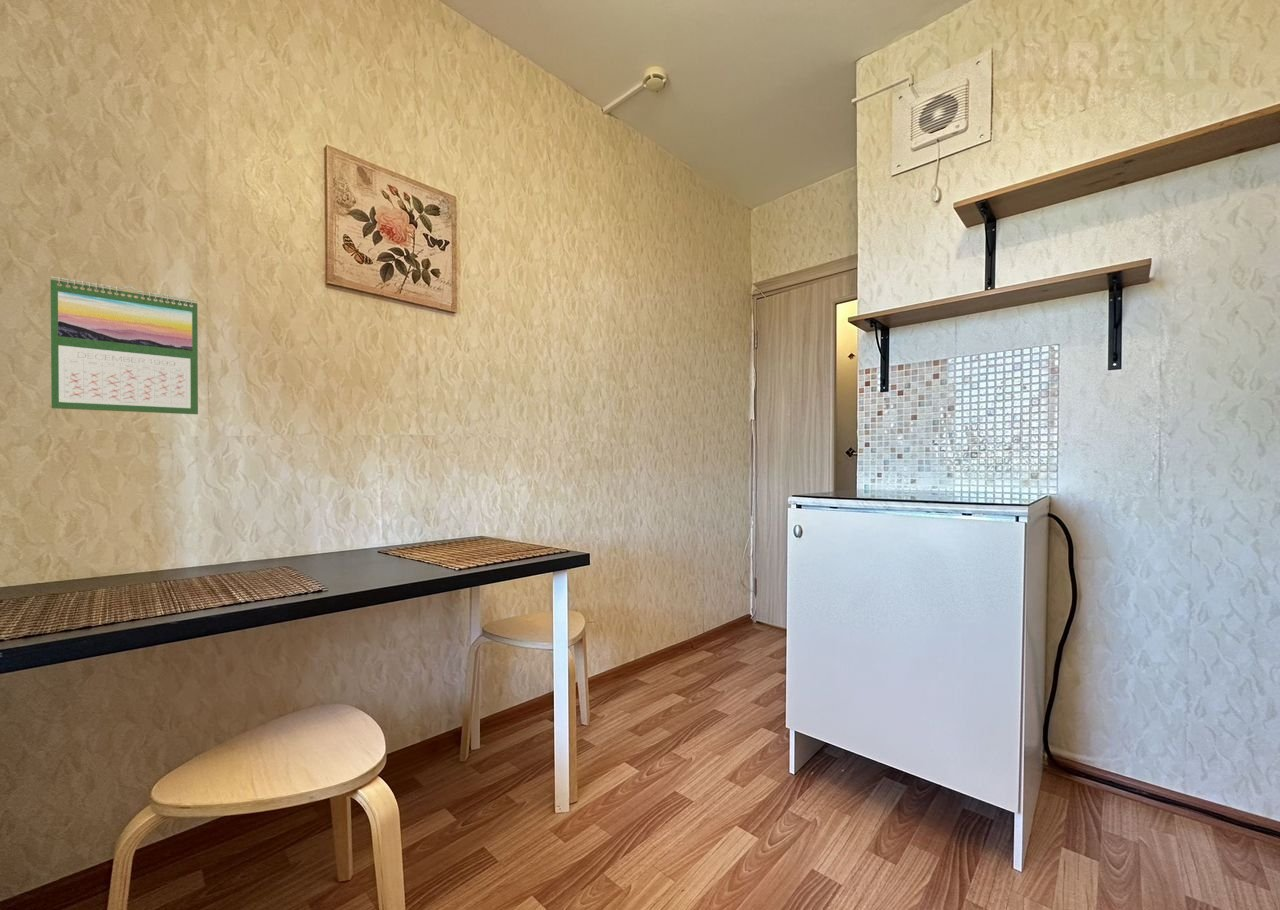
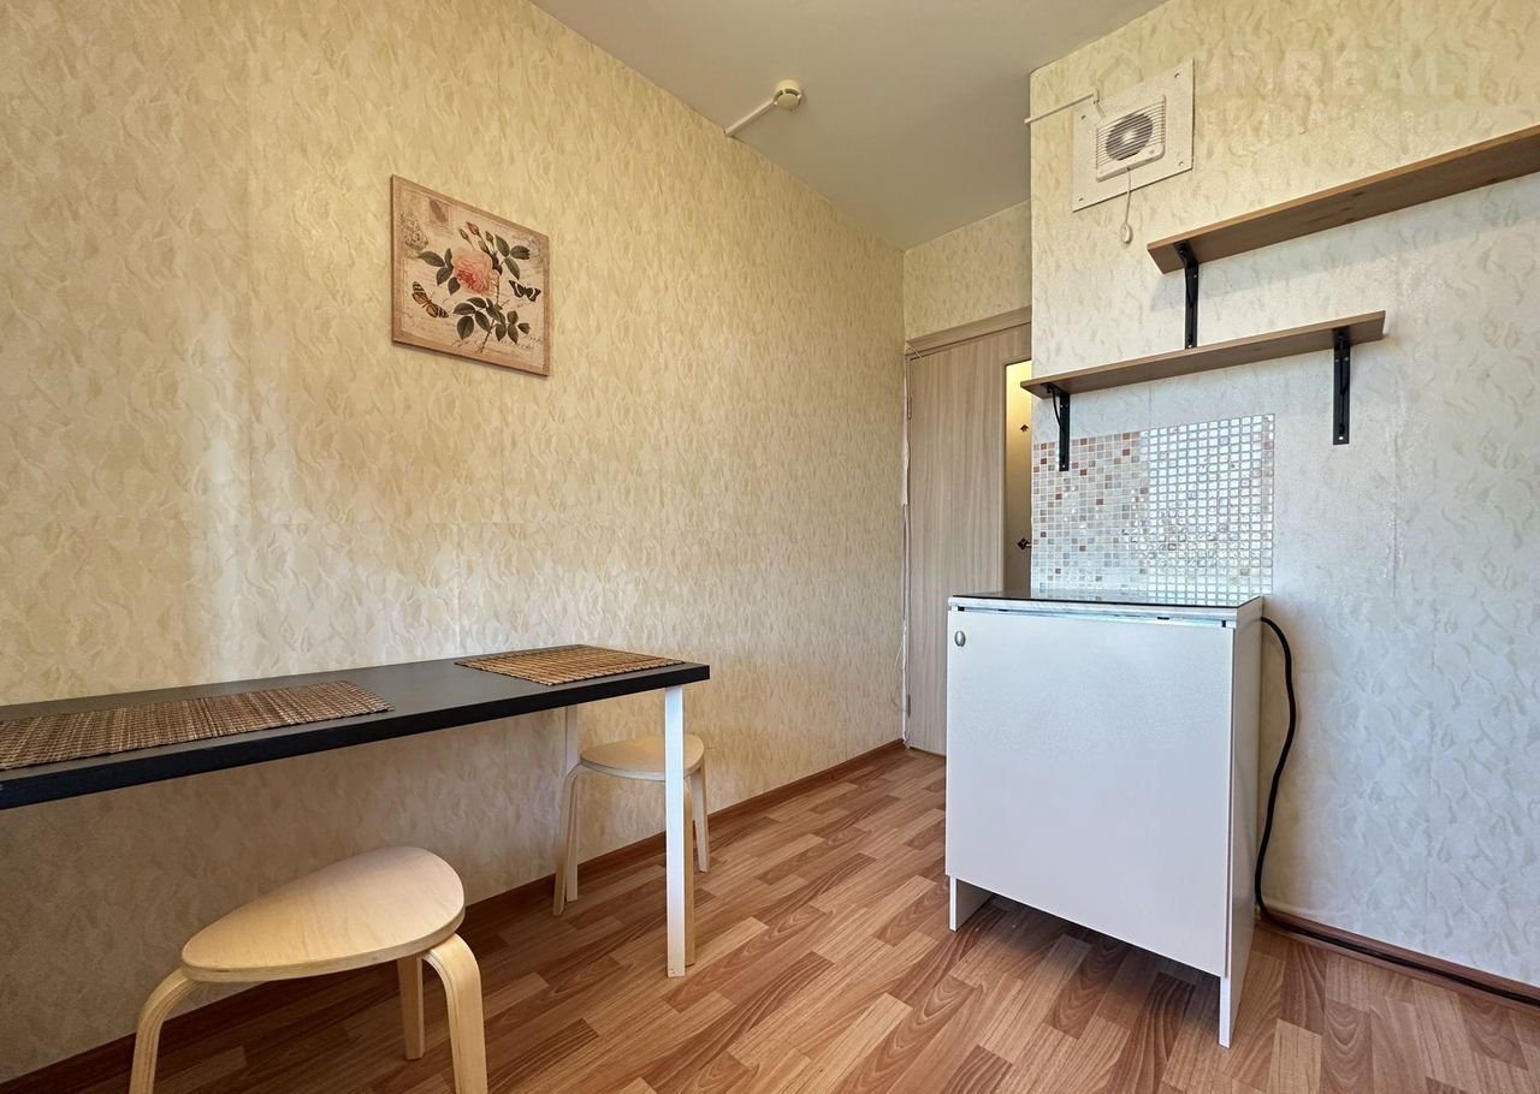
- calendar [50,276,199,415]
